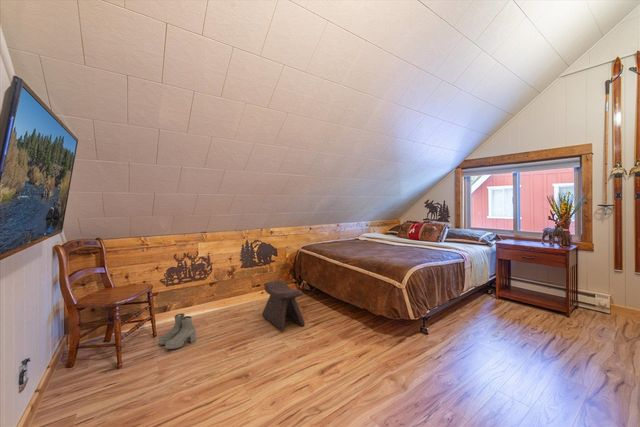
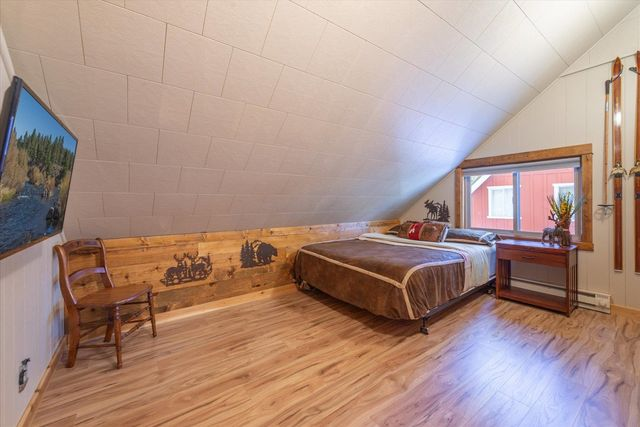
- stool [261,279,306,332]
- boots [158,313,197,350]
